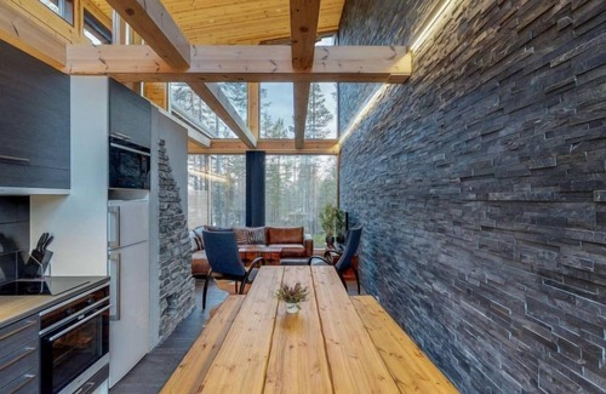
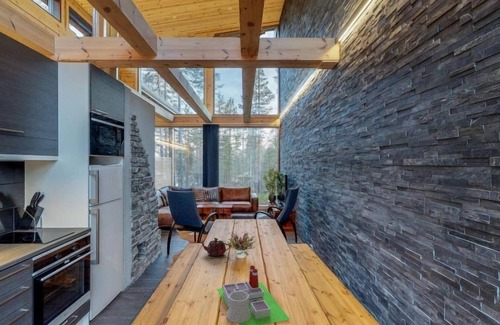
+ architectural model [216,265,290,325]
+ teapot [199,237,232,257]
